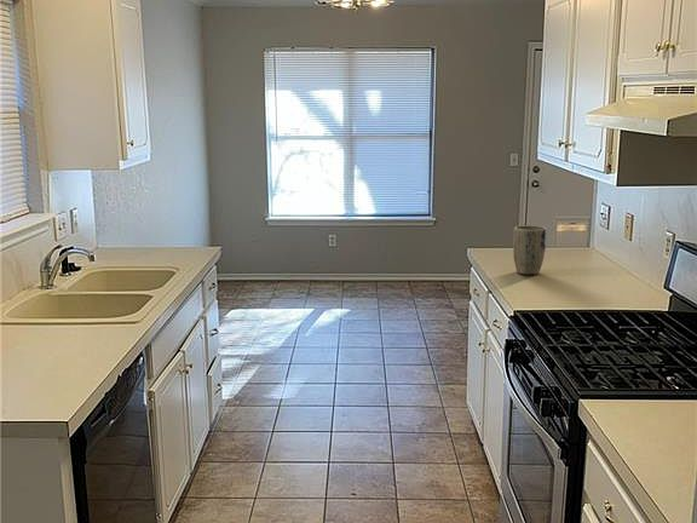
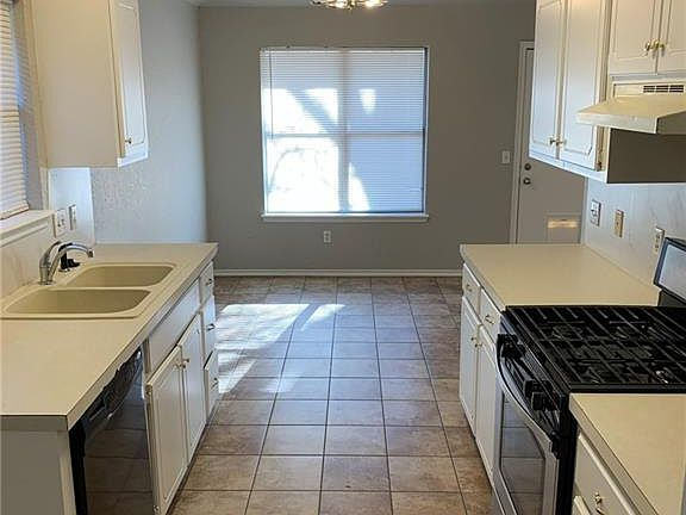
- plant pot [512,224,547,276]
